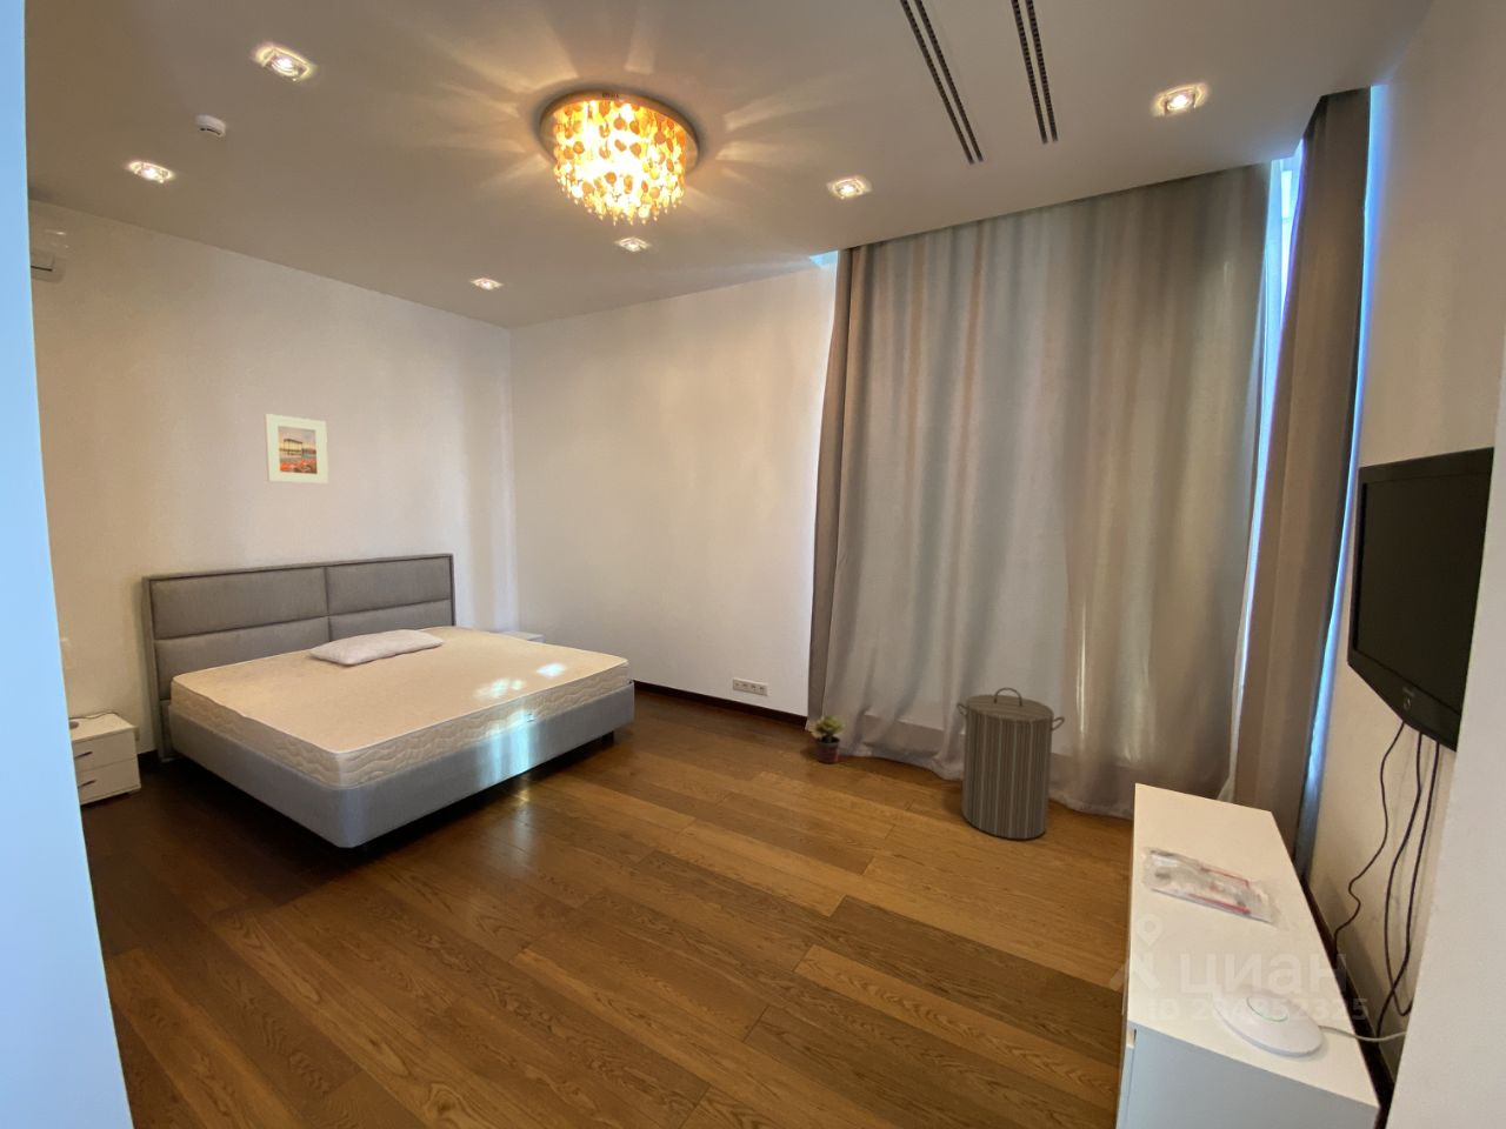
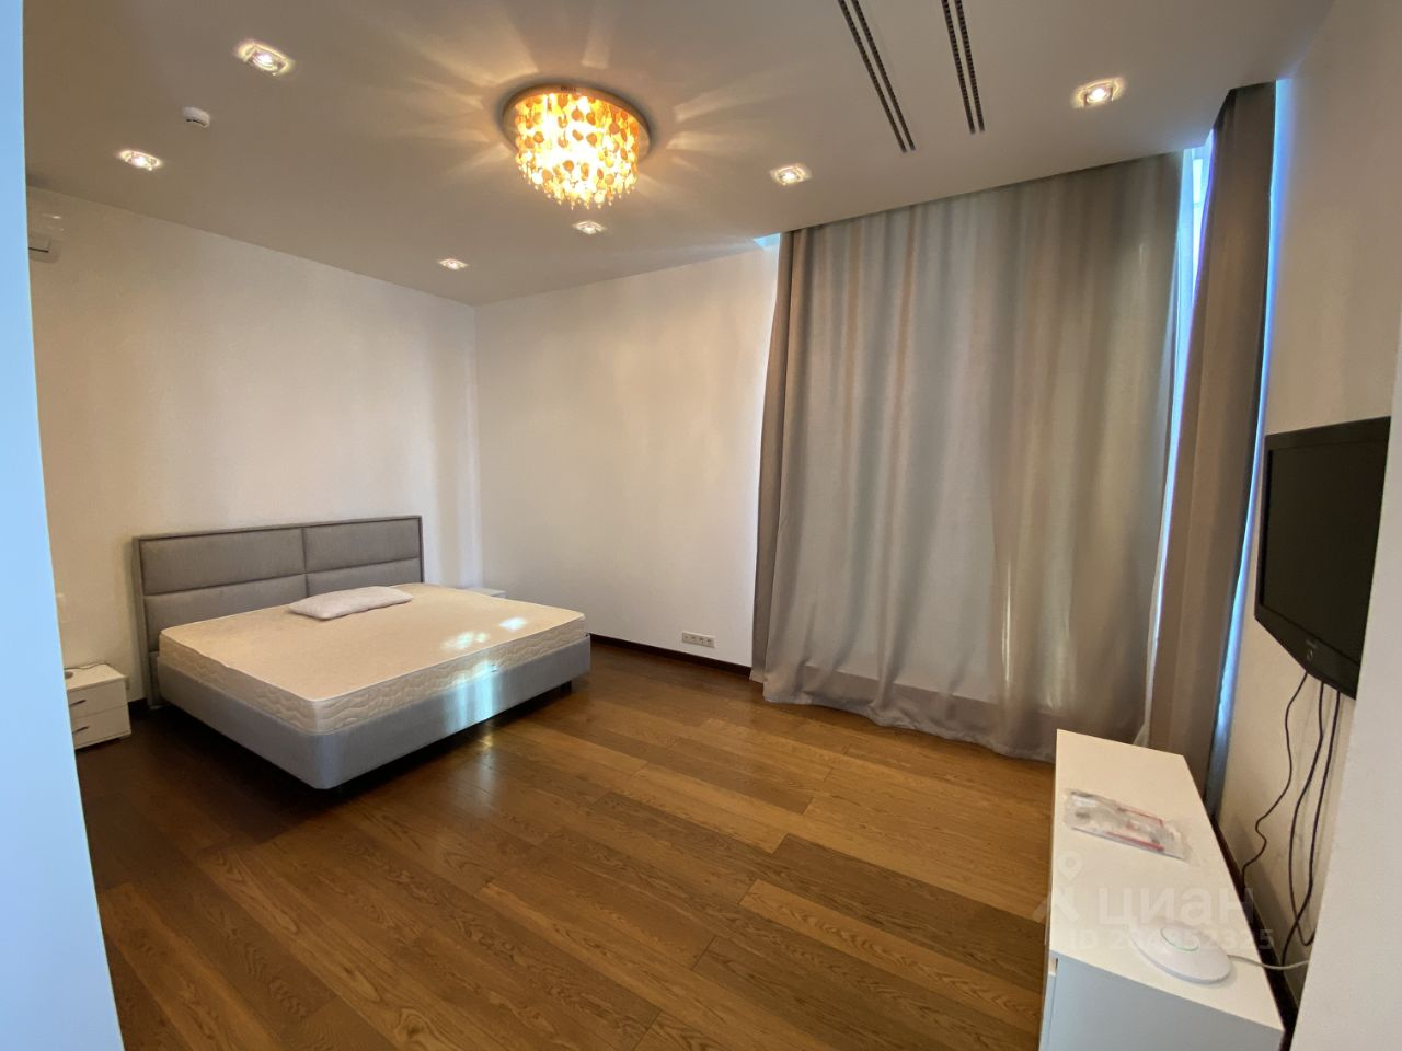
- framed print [263,413,330,486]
- laundry hamper [956,687,1066,840]
- potted plant [810,713,845,765]
